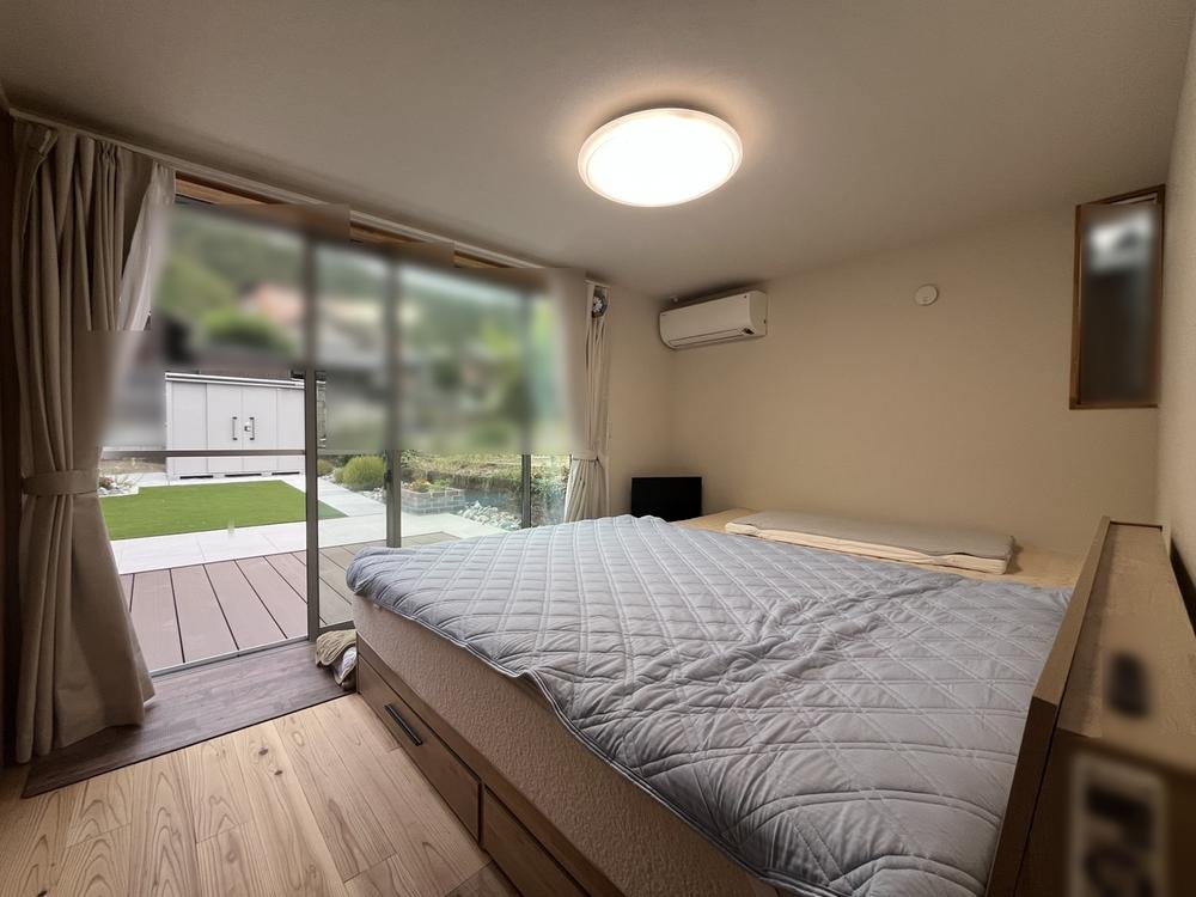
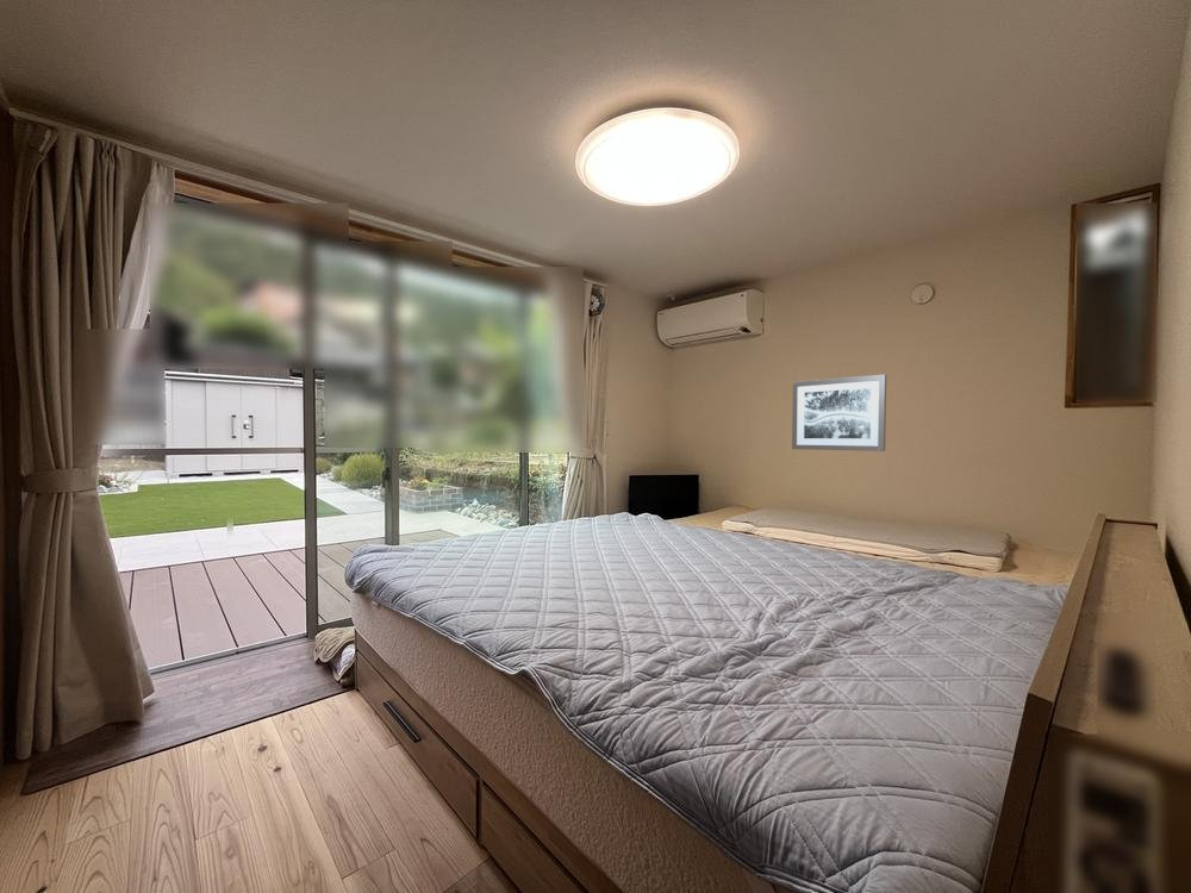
+ wall art [791,374,887,452]
